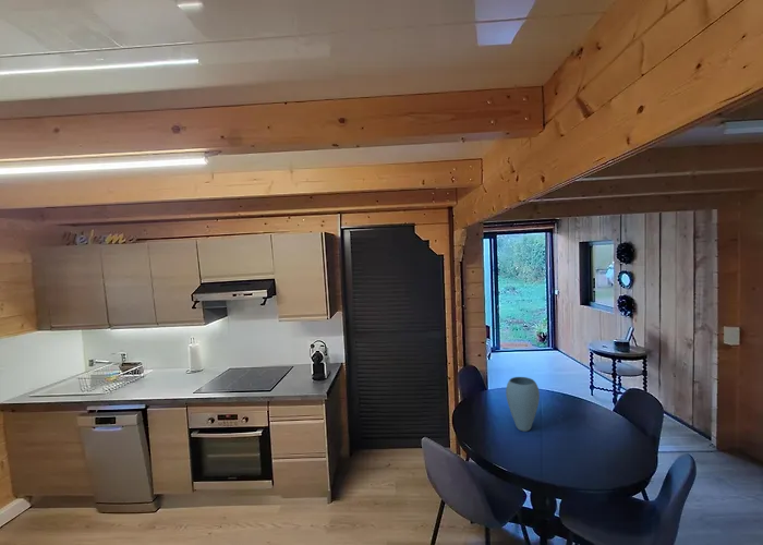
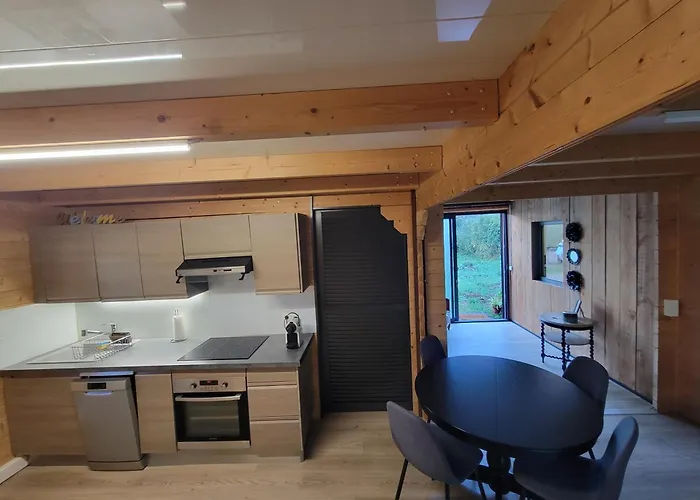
- vase [505,376,541,433]
